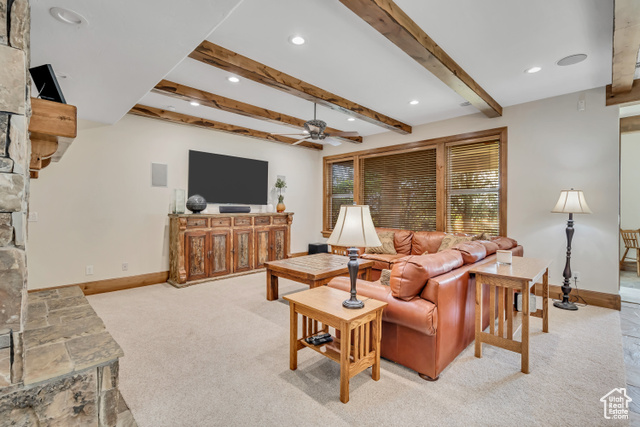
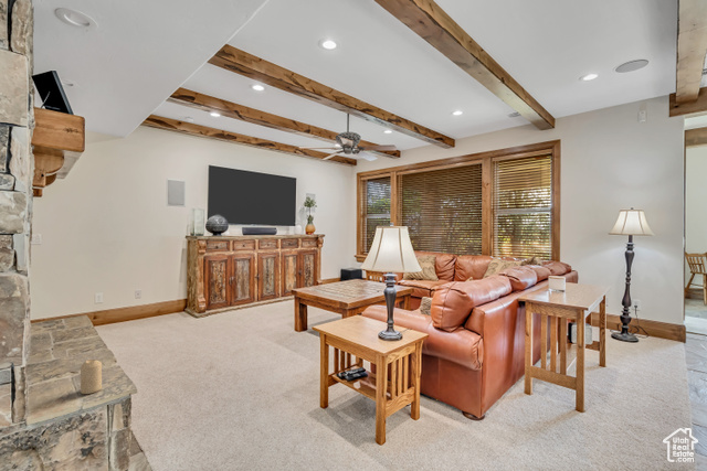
+ candle [80,358,103,395]
